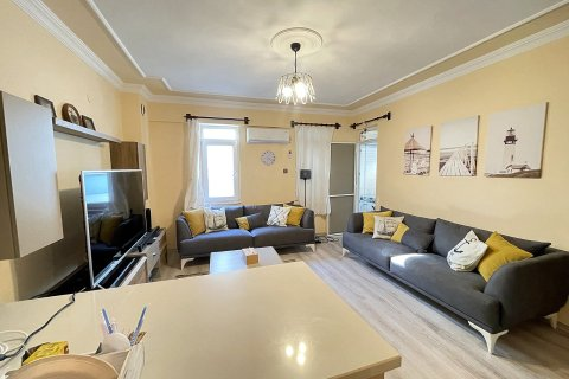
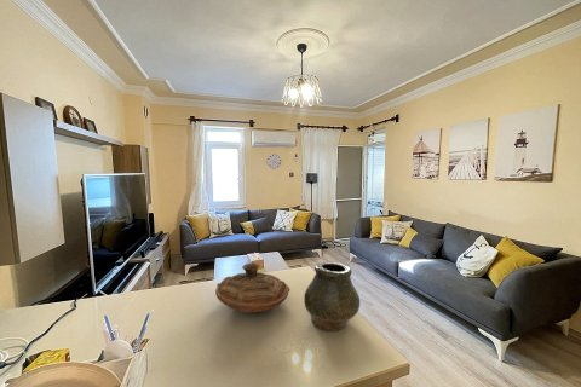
+ decorative bowl [214,262,292,314]
+ vase [303,261,361,333]
